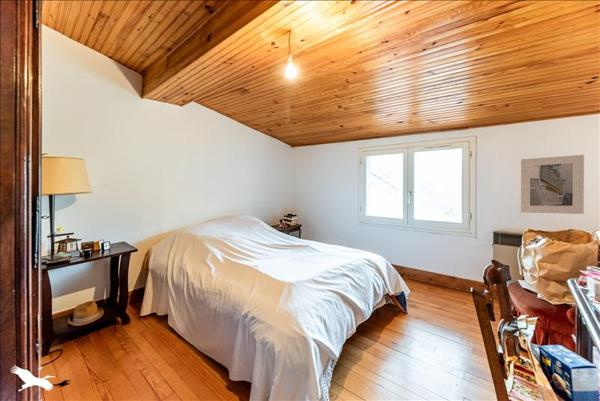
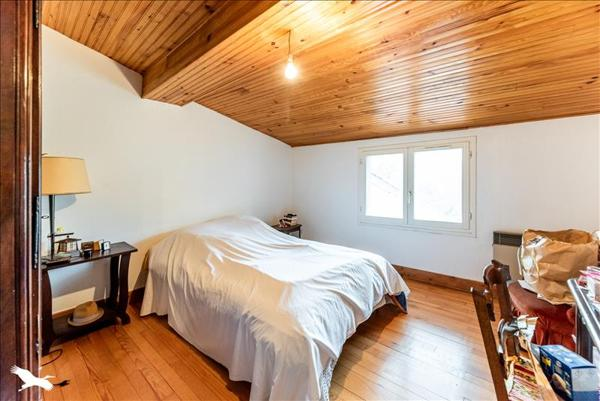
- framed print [520,154,585,215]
